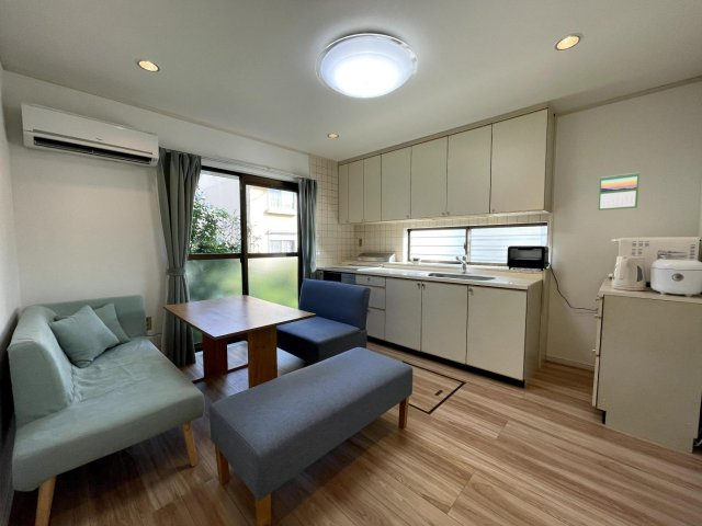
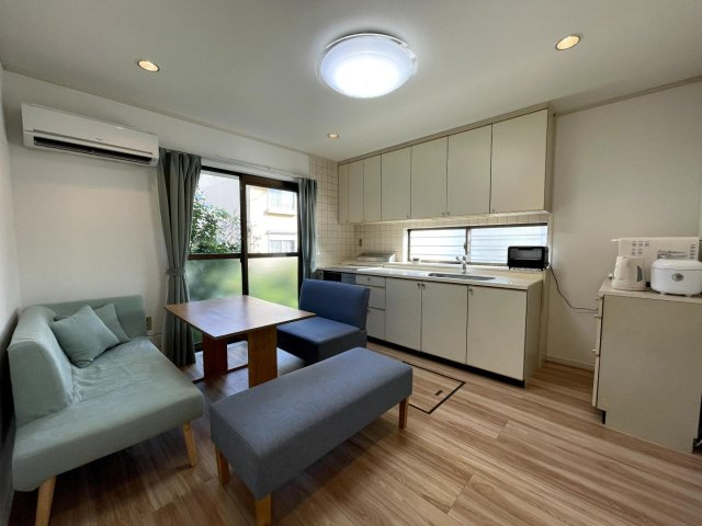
- calendar [598,171,641,211]
